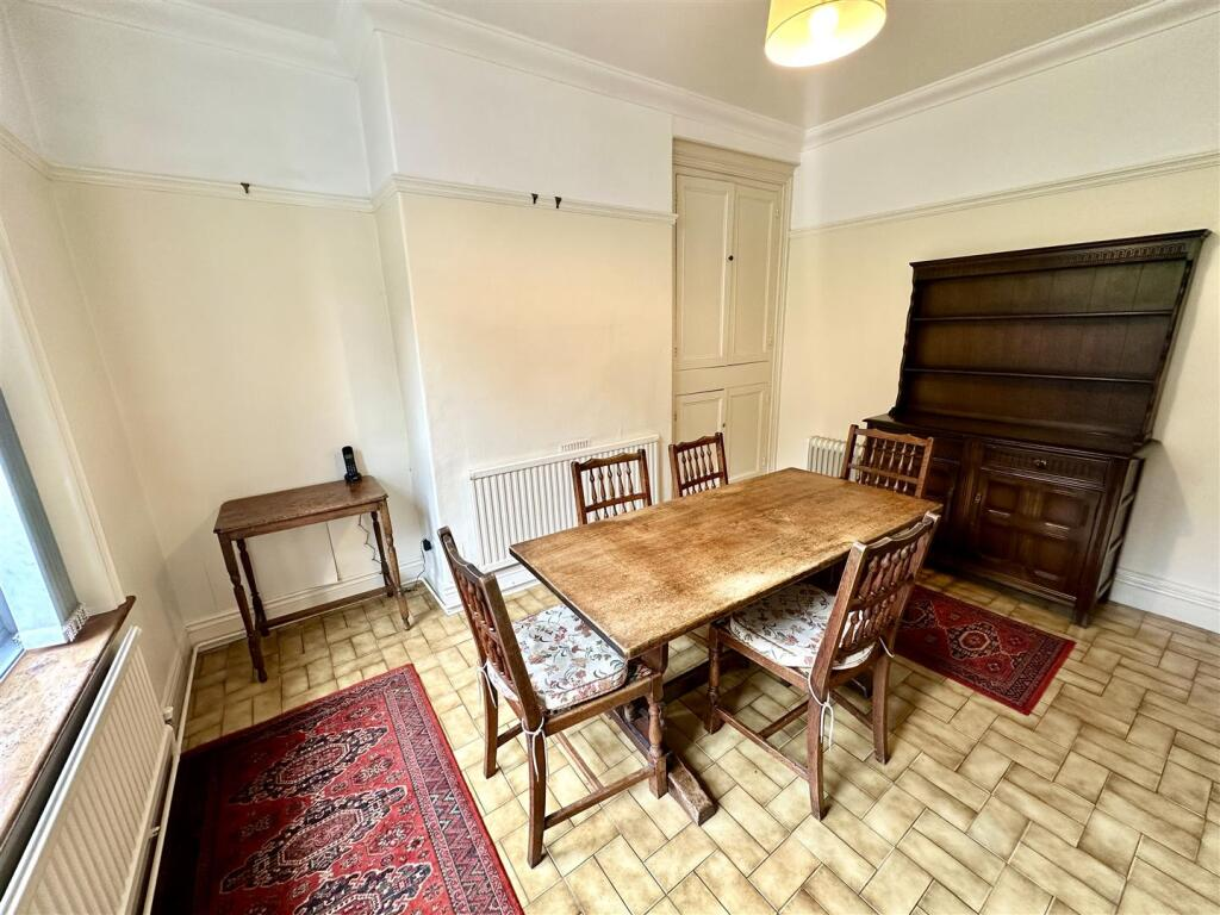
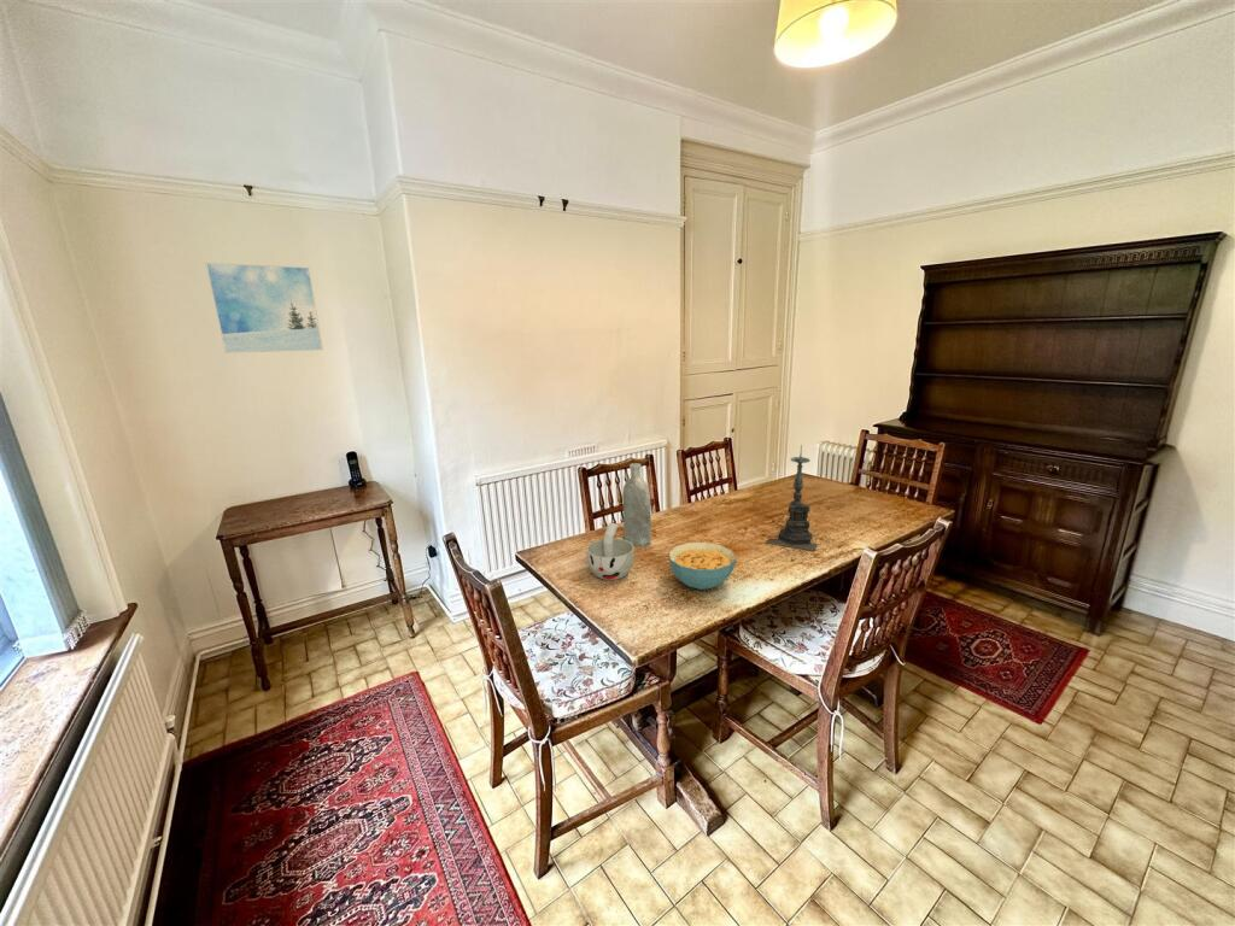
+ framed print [205,262,324,354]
+ bottle [621,462,652,547]
+ cup [586,522,636,581]
+ candle holder [766,444,818,552]
+ cereal bowl [667,541,737,591]
